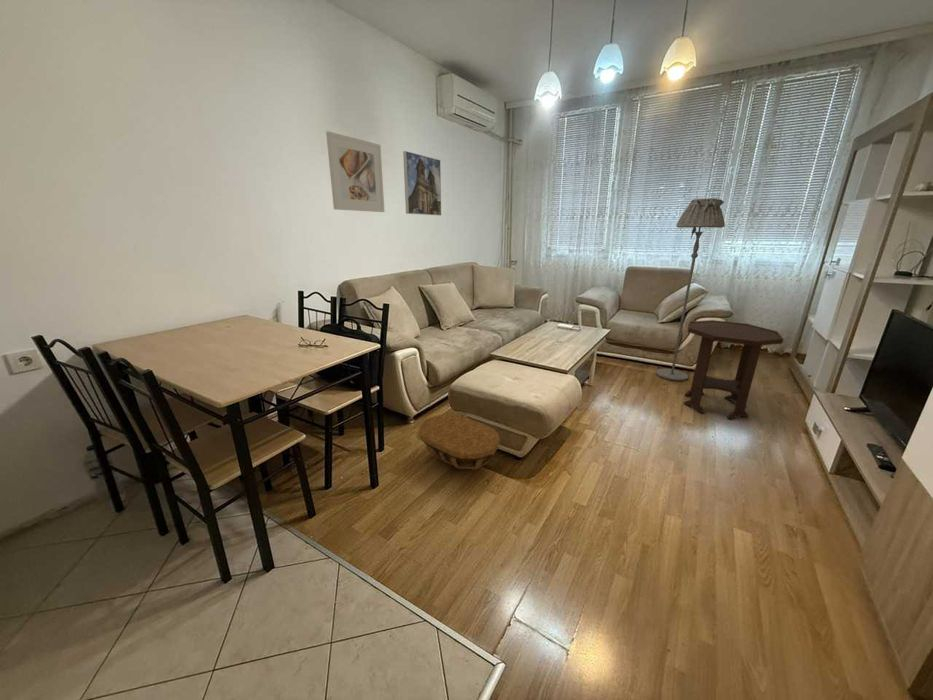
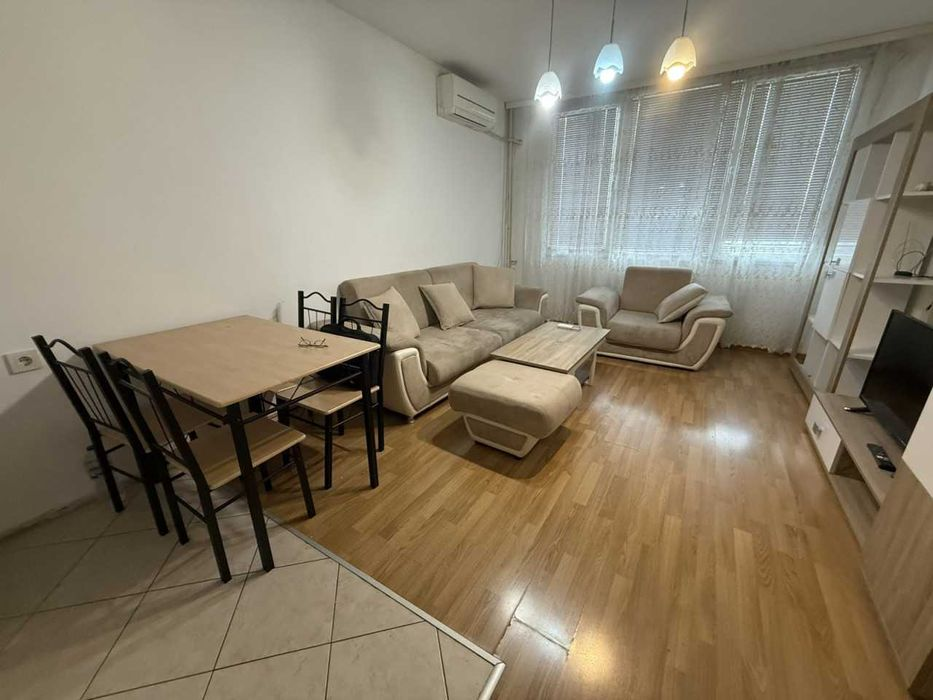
- side table [683,319,784,420]
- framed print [402,150,442,216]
- basket [418,413,501,471]
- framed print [325,130,386,213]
- floor lamp [655,197,726,382]
